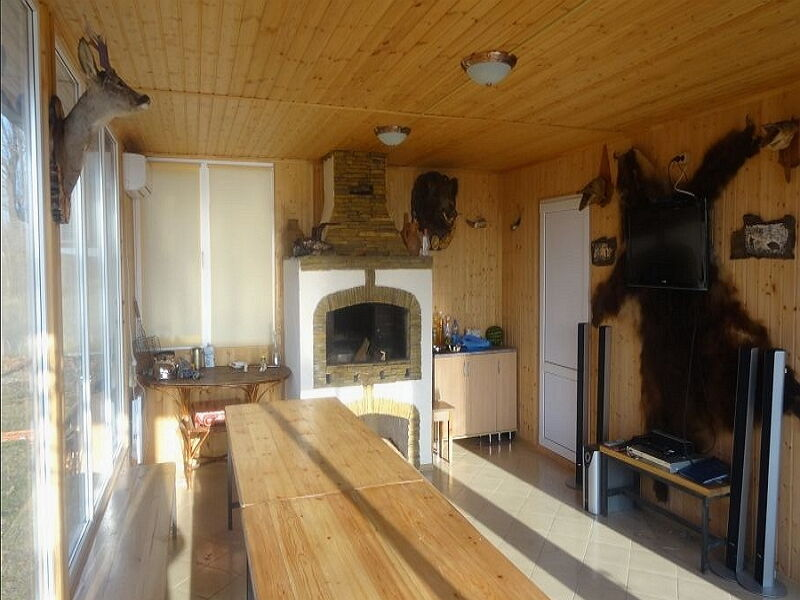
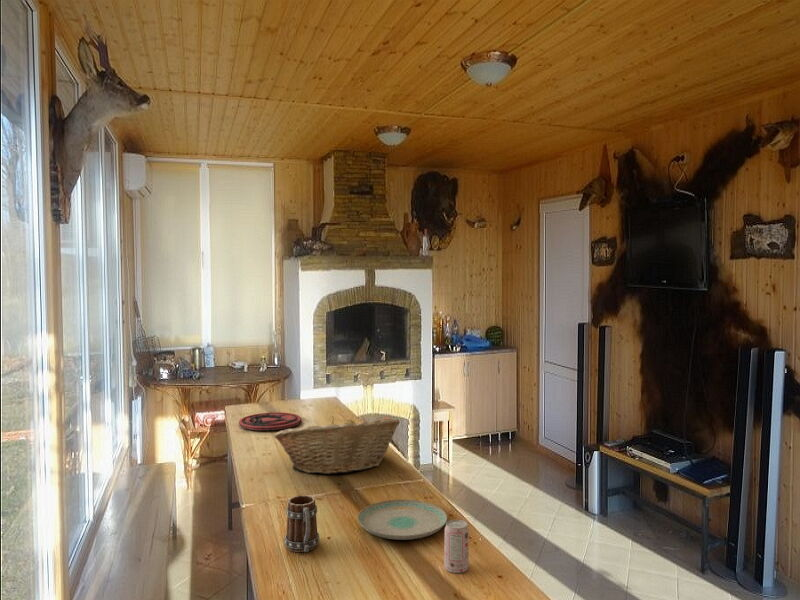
+ fruit basket [272,415,401,475]
+ plate [357,499,448,541]
+ mug [283,494,320,553]
+ plate [238,411,302,431]
+ beverage can [443,519,470,574]
